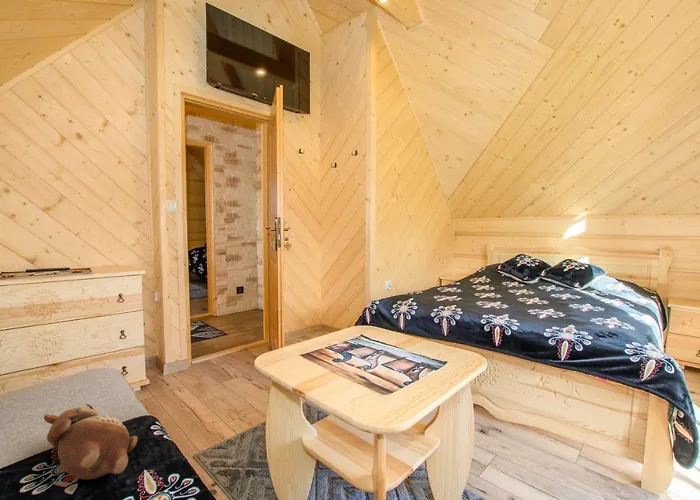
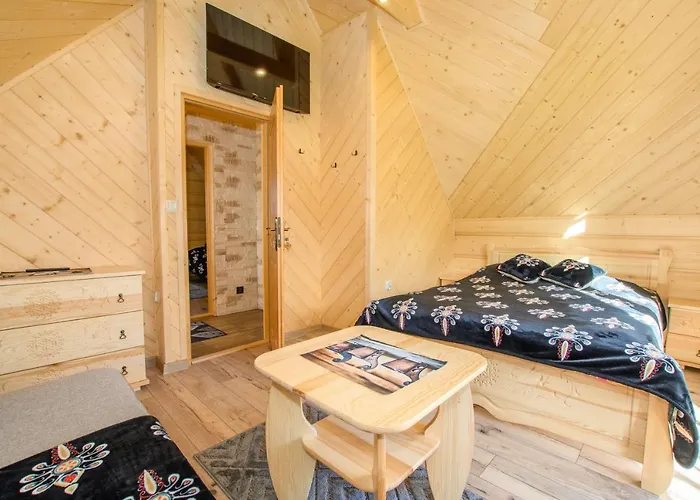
- teddy bear [43,403,139,480]
